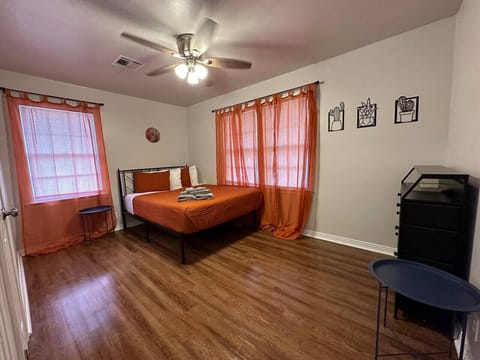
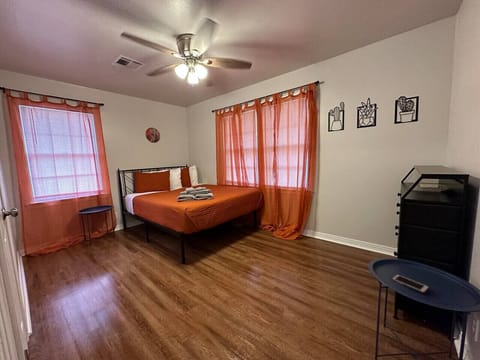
+ cell phone [391,273,430,294]
